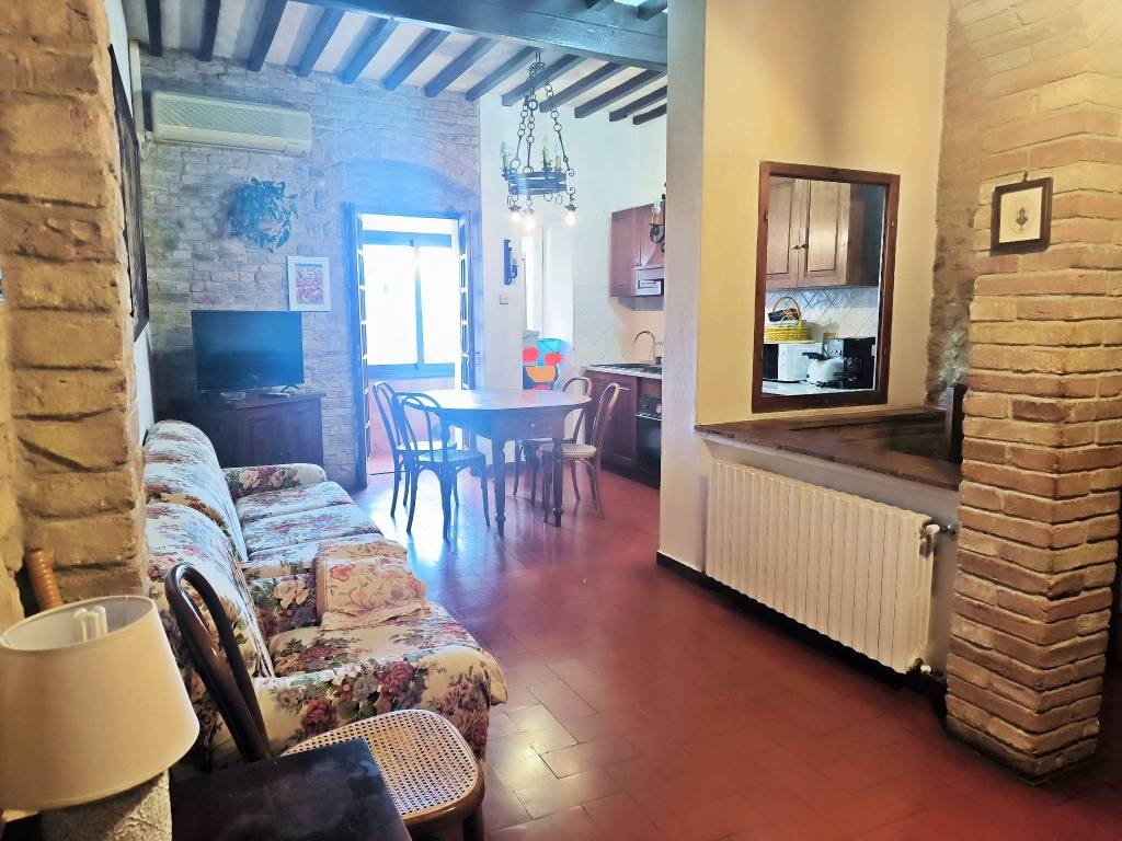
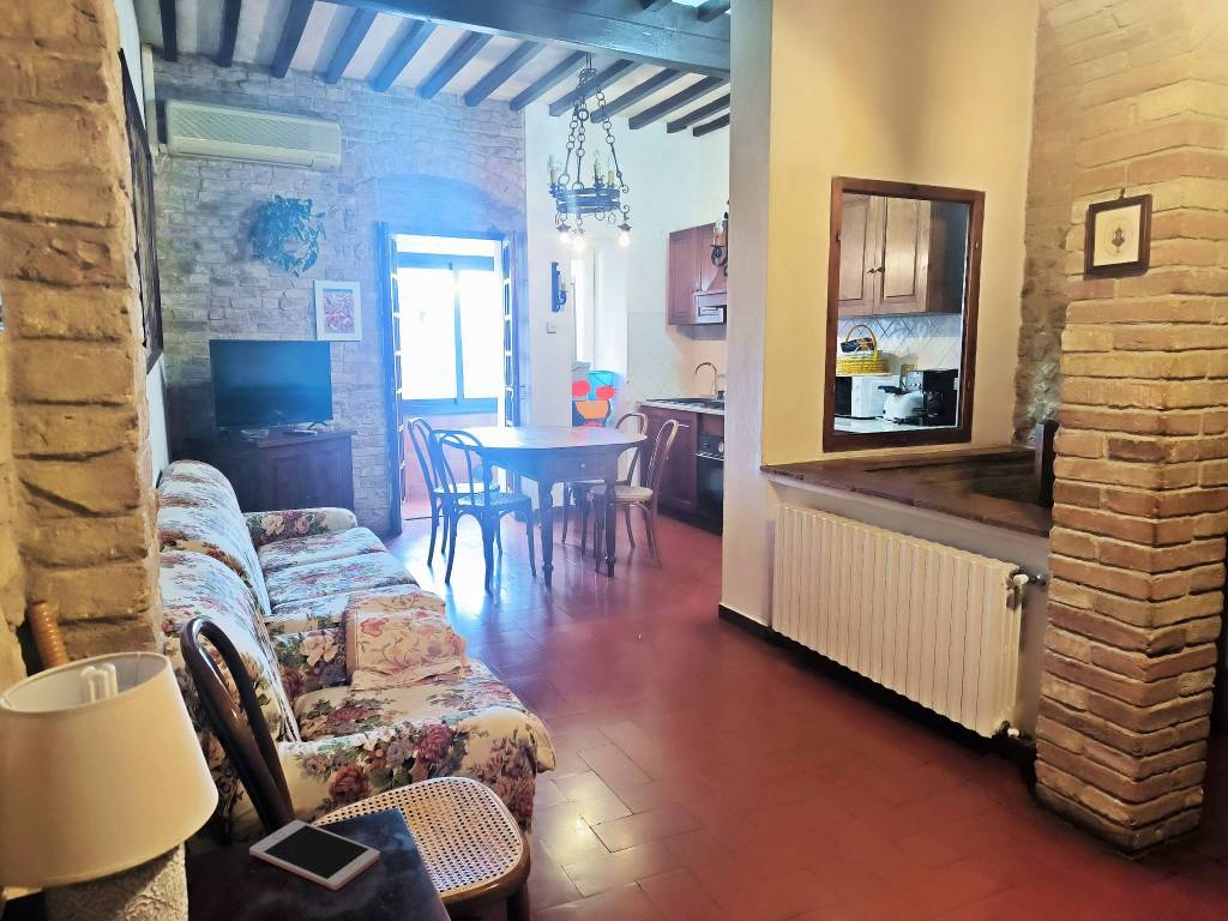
+ cell phone [248,819,381,891]
